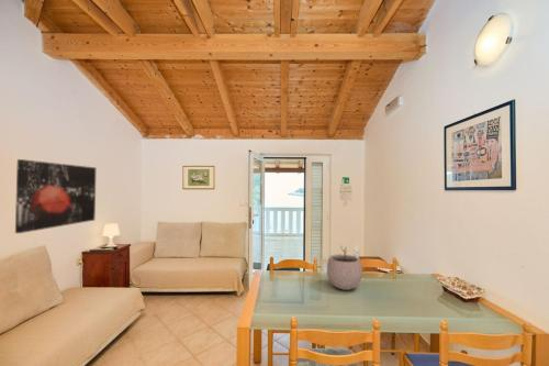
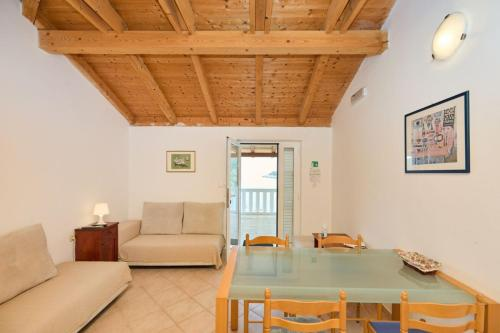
- plant pot [326,245,363,291]
- wall art [14,158,97,234]
